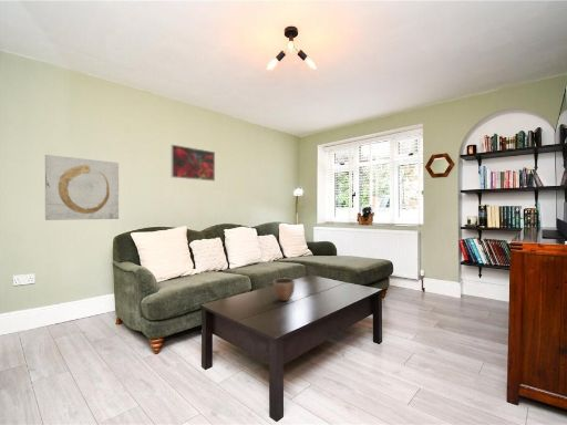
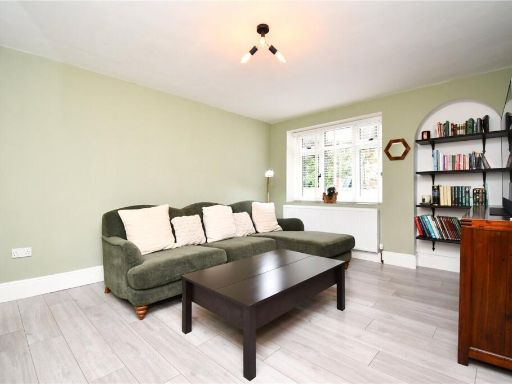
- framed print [169,144,216,183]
- decorative bowl [272,278,296,302]
- wall art [44,154,120,221]
